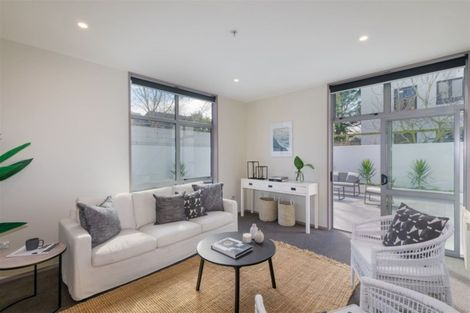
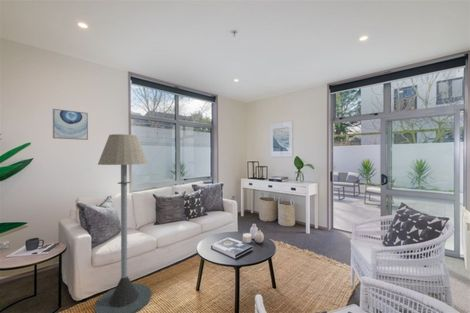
+ wall art [52,108,89,141]
+ floor lamp [94,133,152,313]
